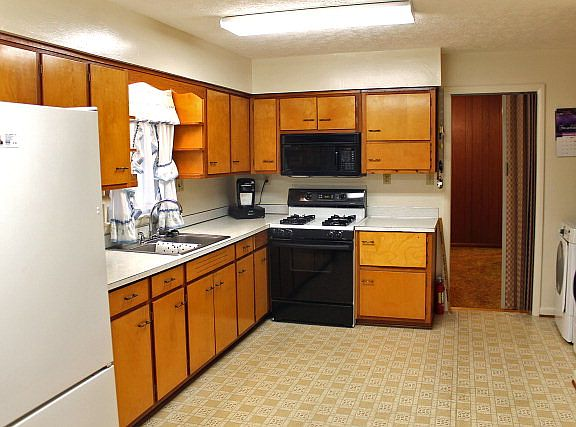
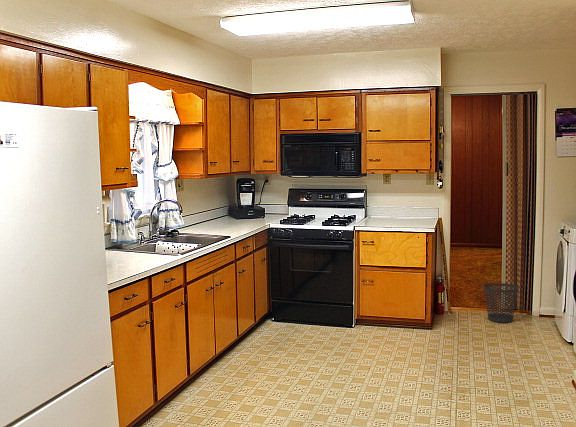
+ wastebasket [482,282,520,324]
